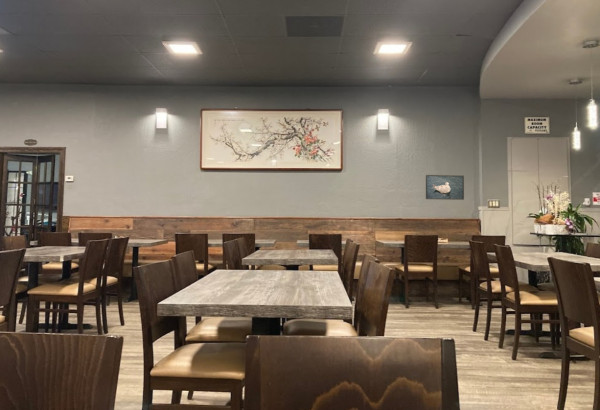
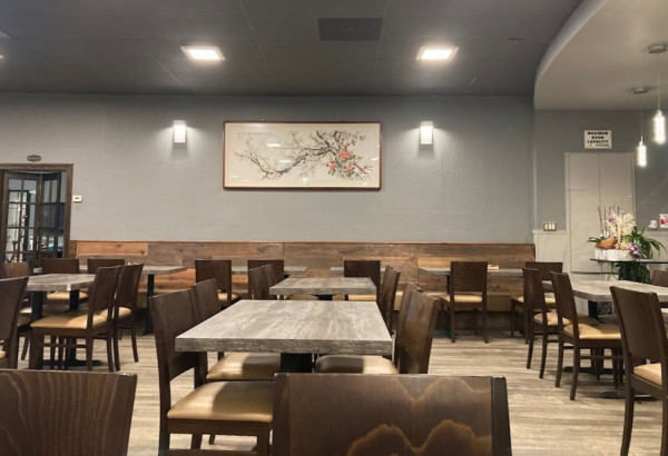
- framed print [425,174,465,201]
